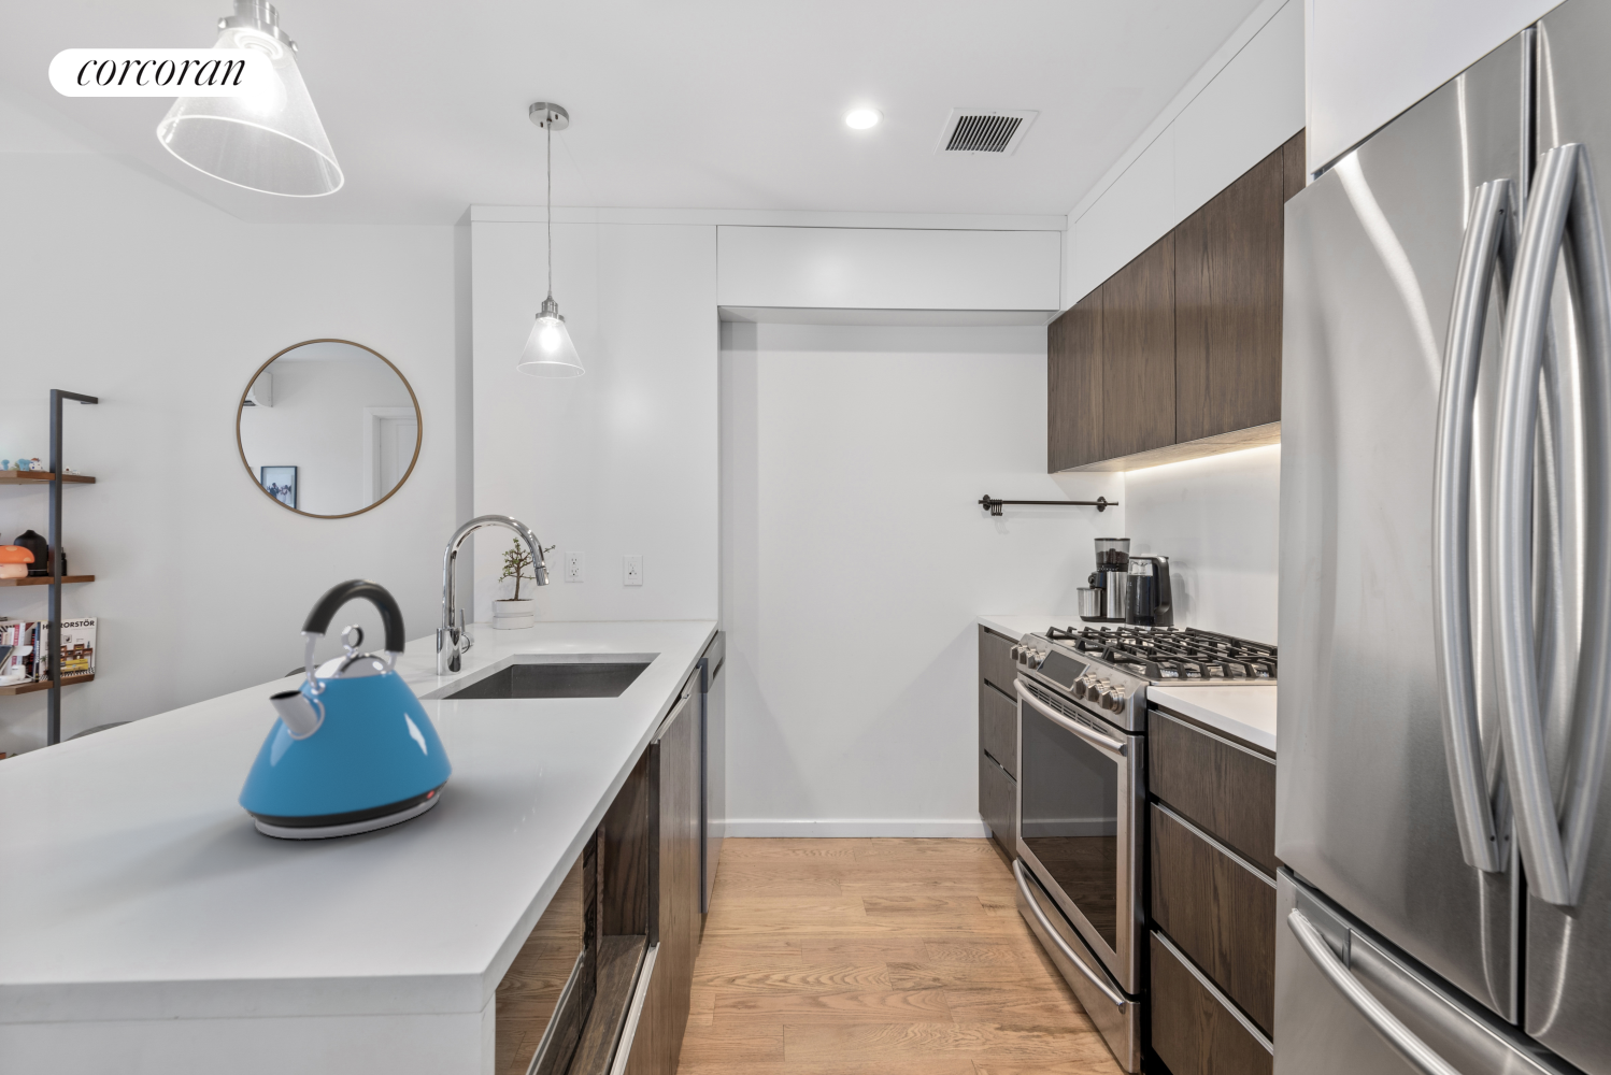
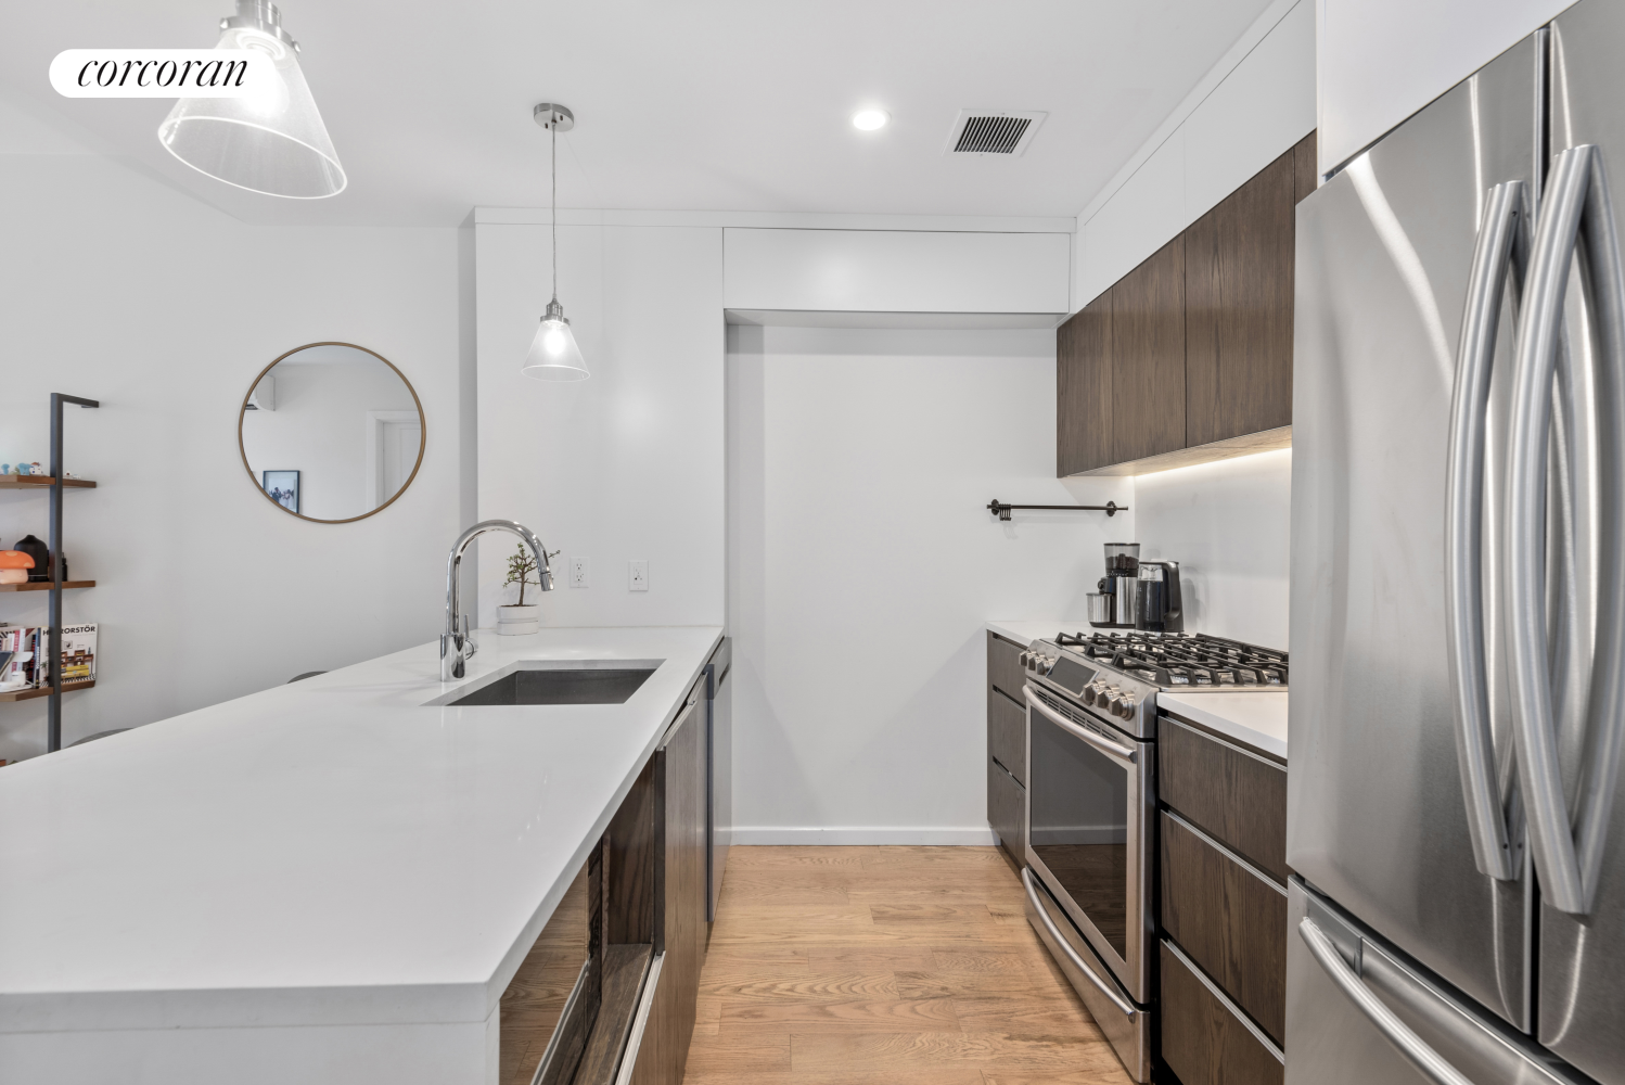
- kettle [236,578,454,841]
